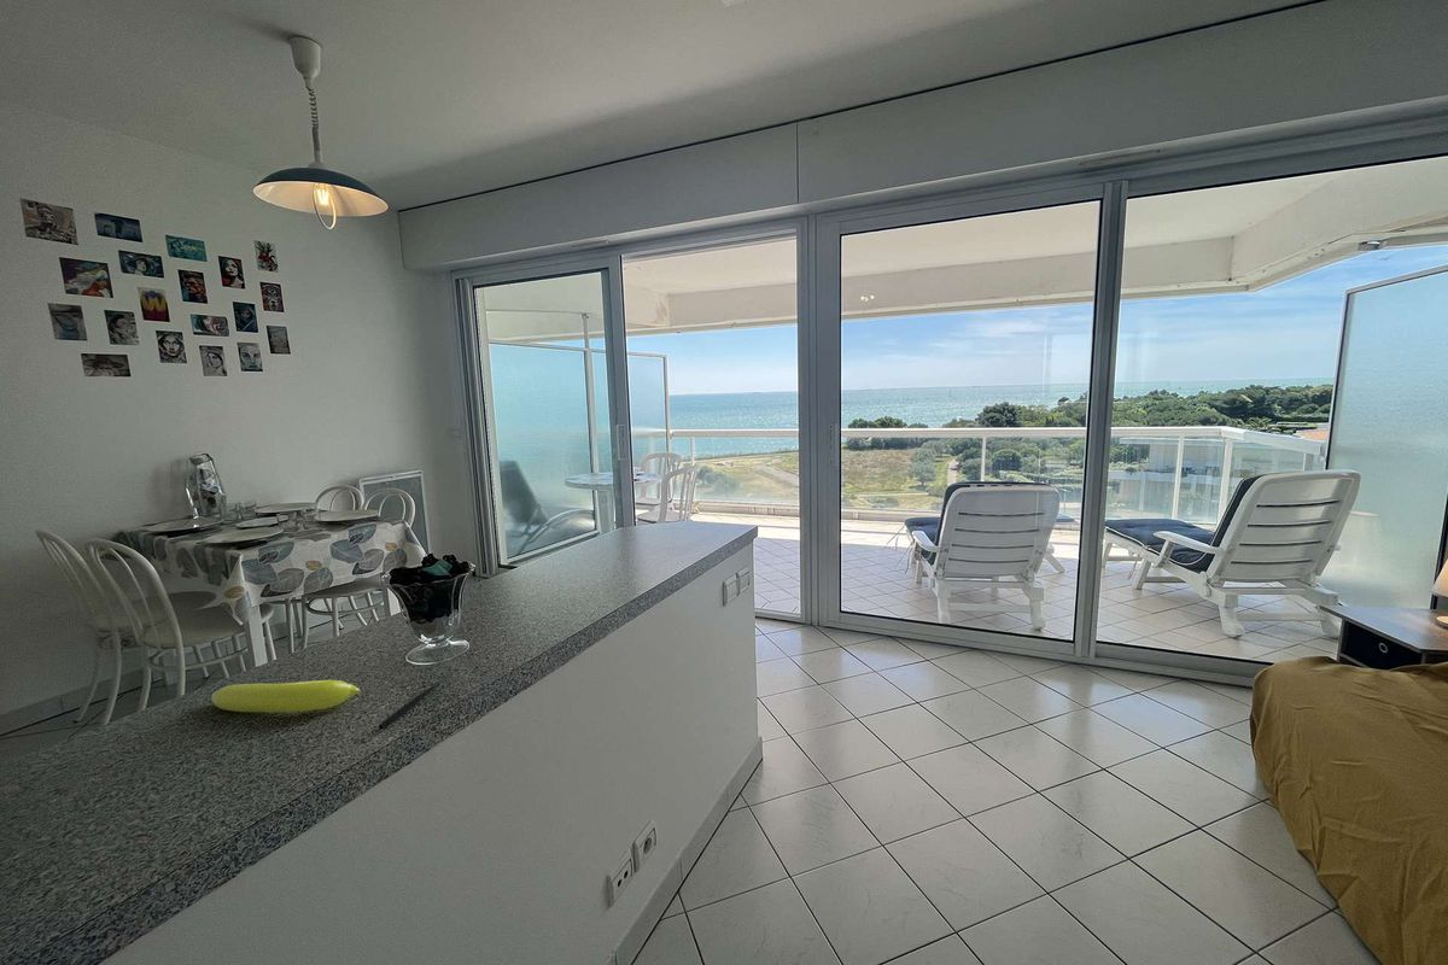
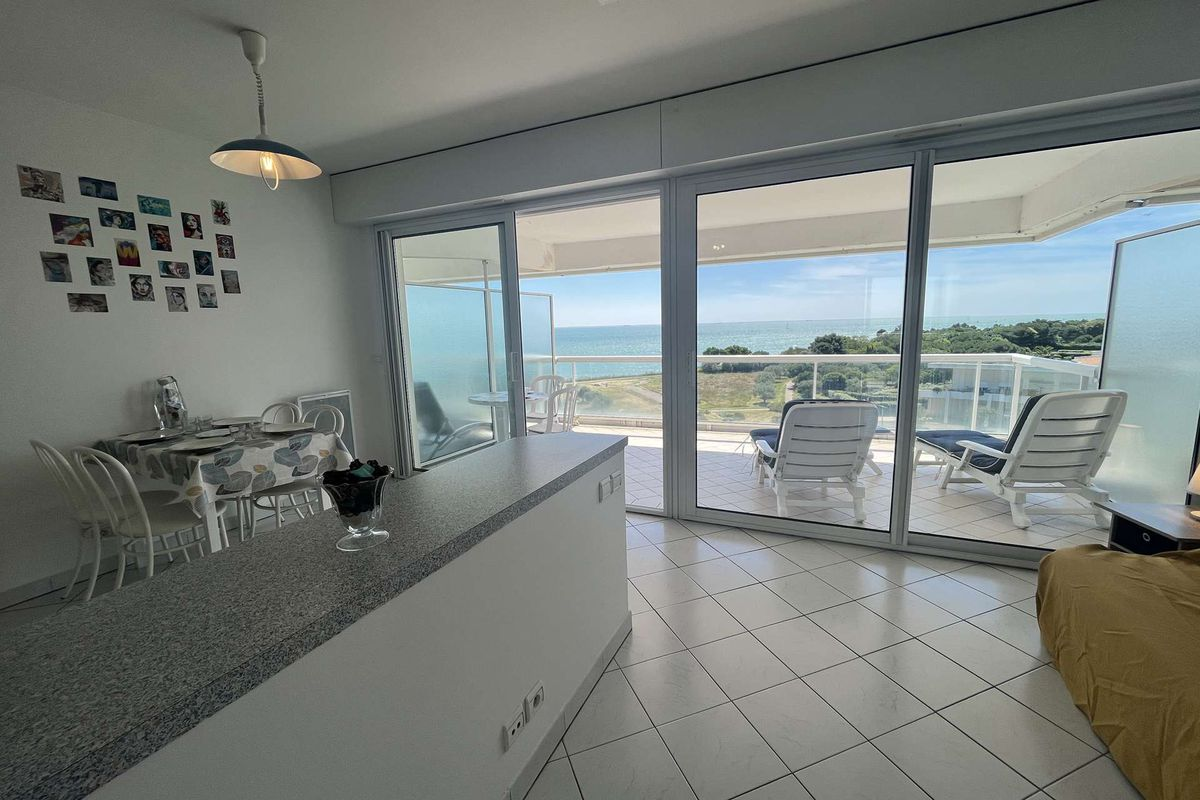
- banana [210,679,361,713]
- pen [378,683,439,730]
